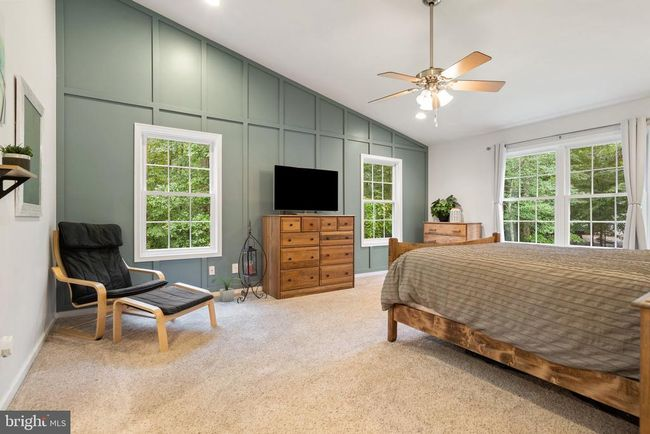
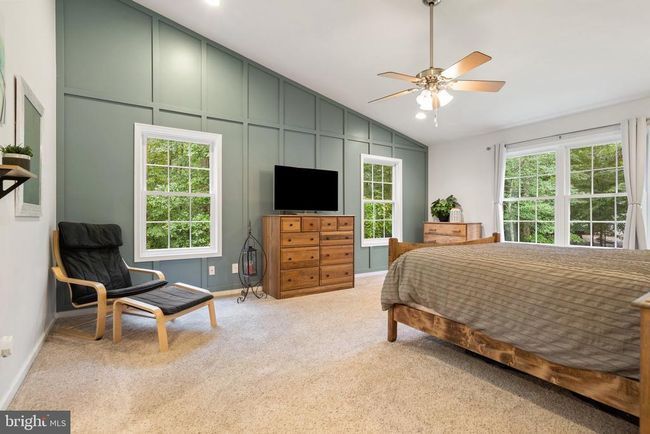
- potted plant [211,276,242,303]
